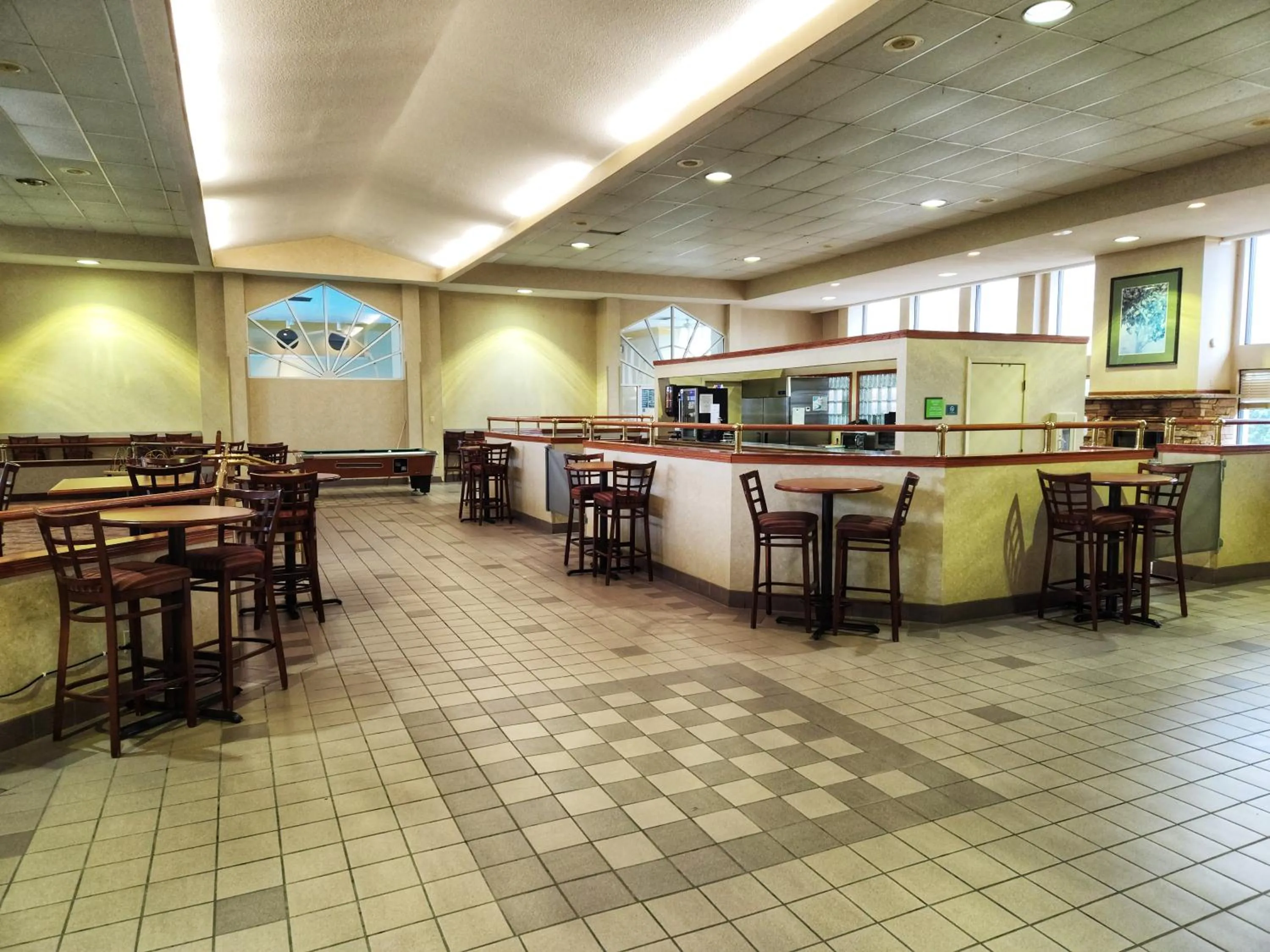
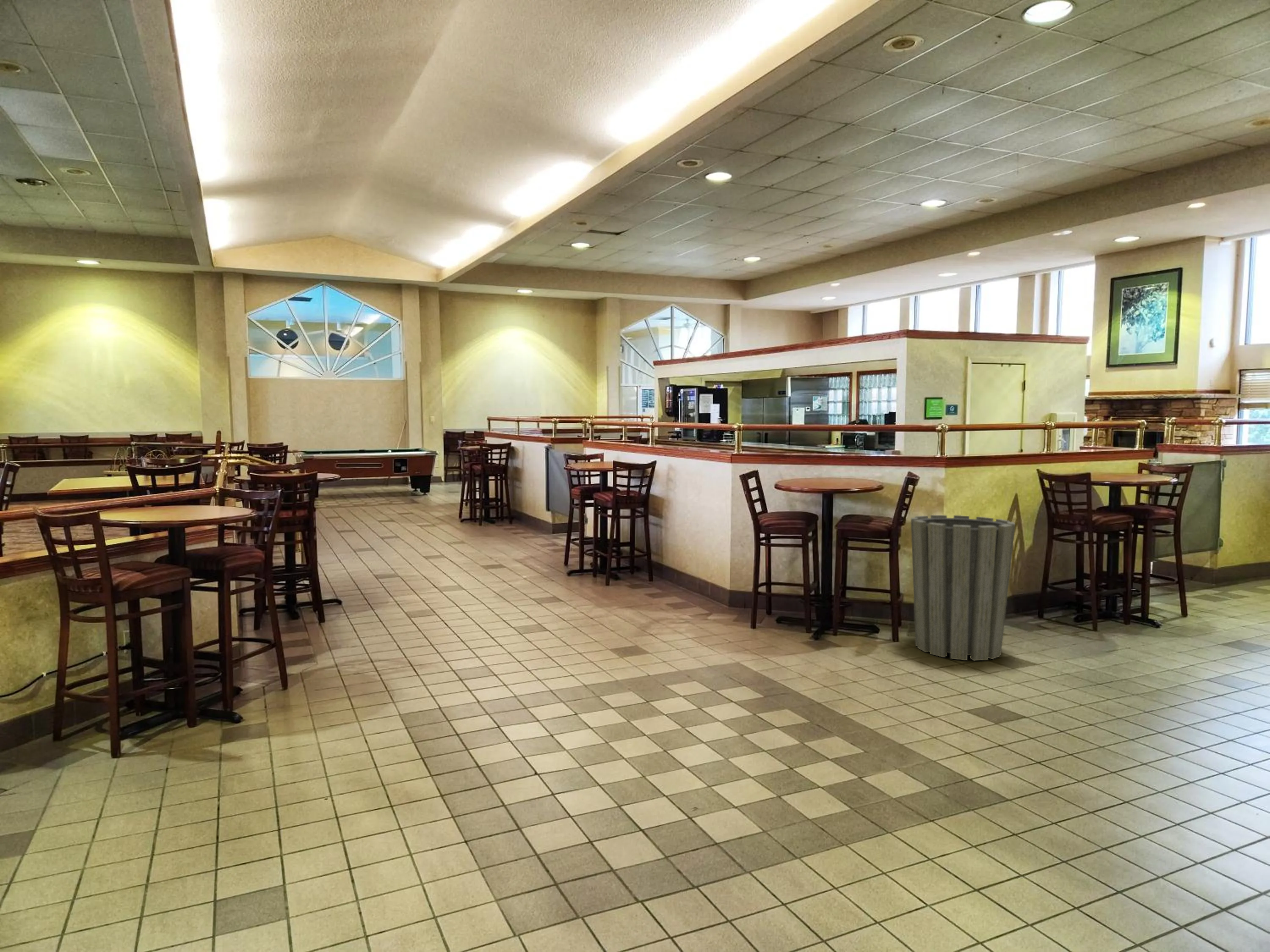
+ trash can [911,515,1016,661]
